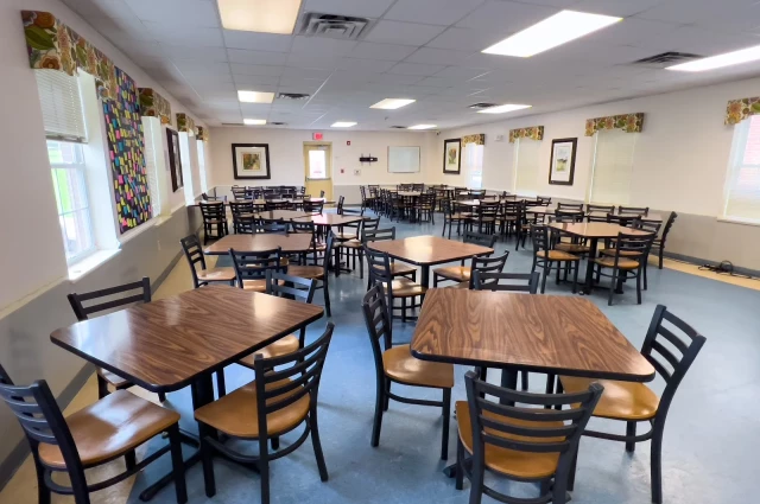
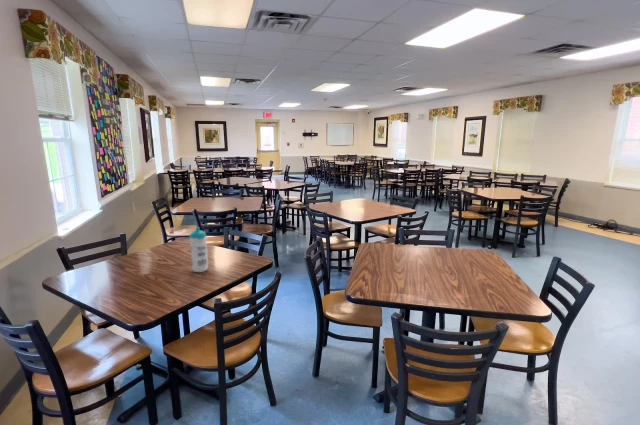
+ water bottle [188,226,209,273]
